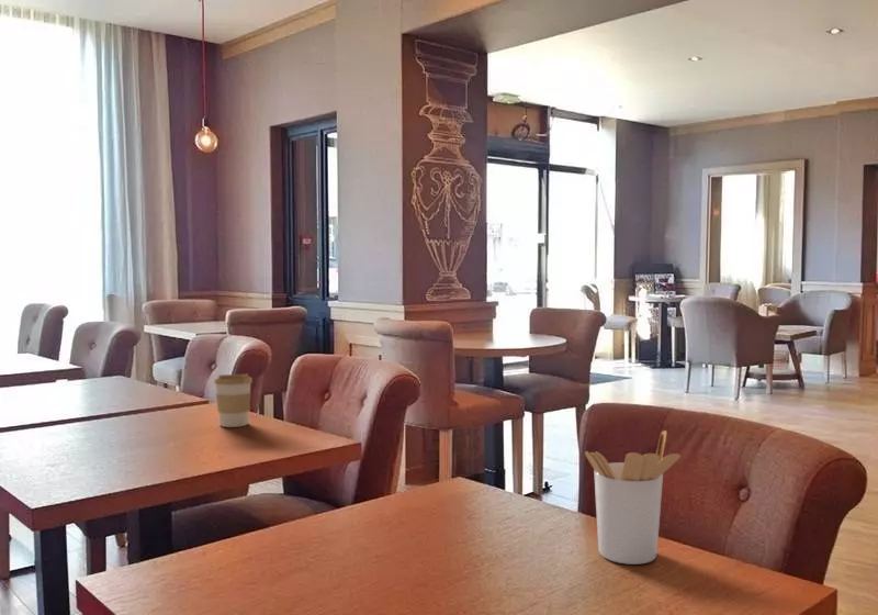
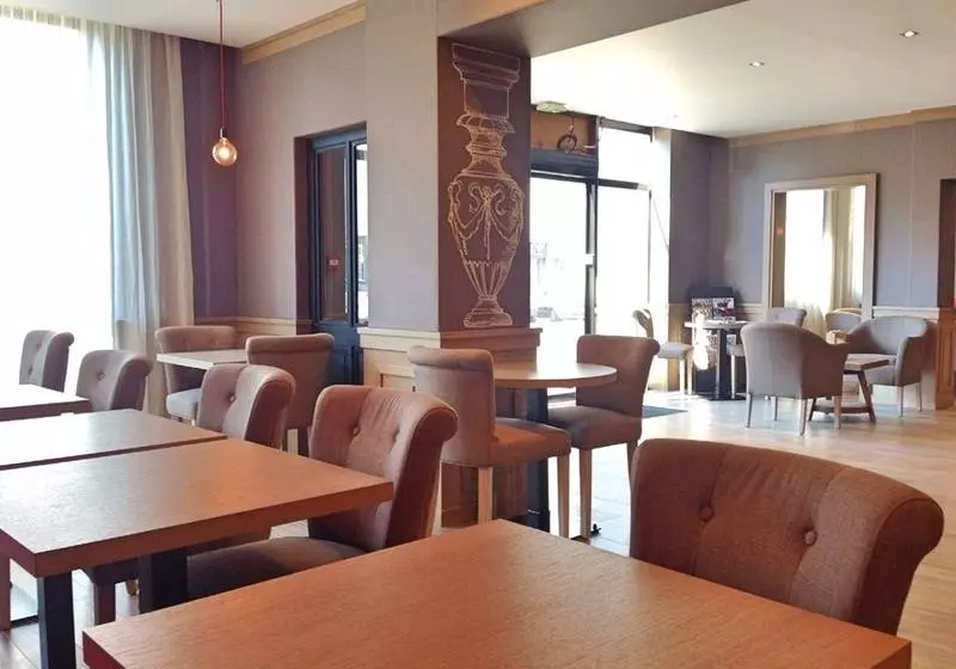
- coffee cup [213,373,254,428]
- utensil holder [584,429,682,566]
